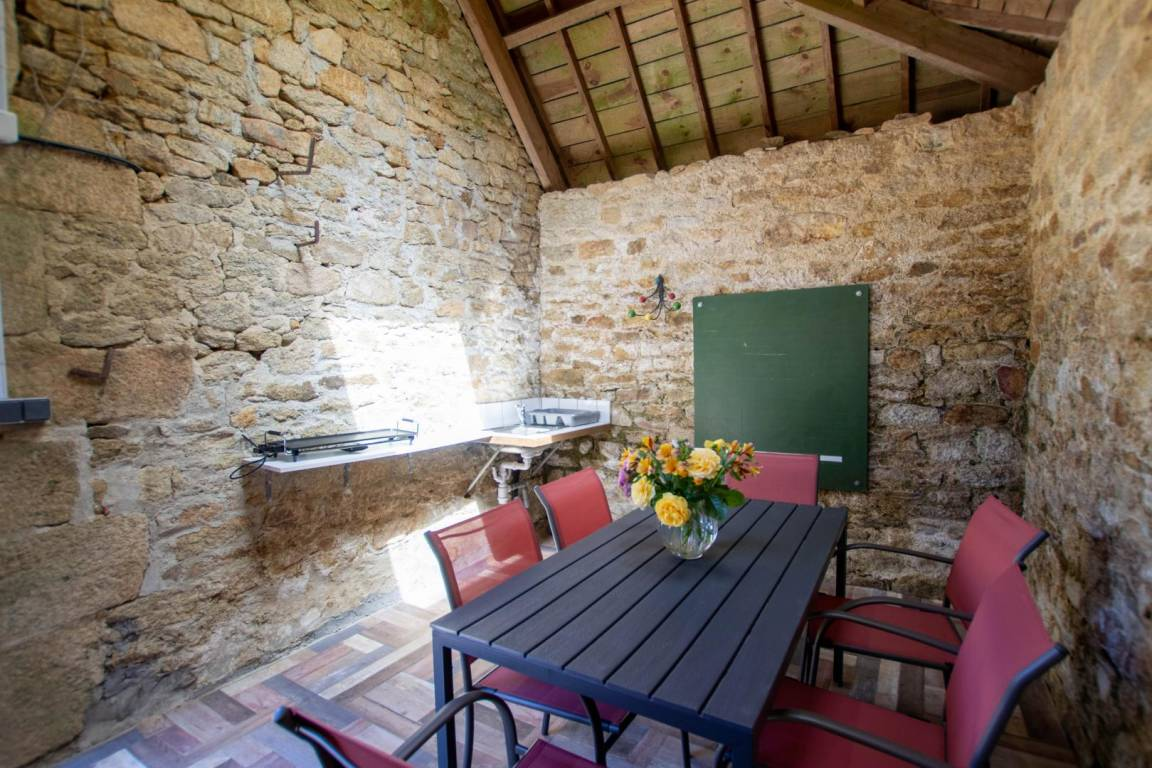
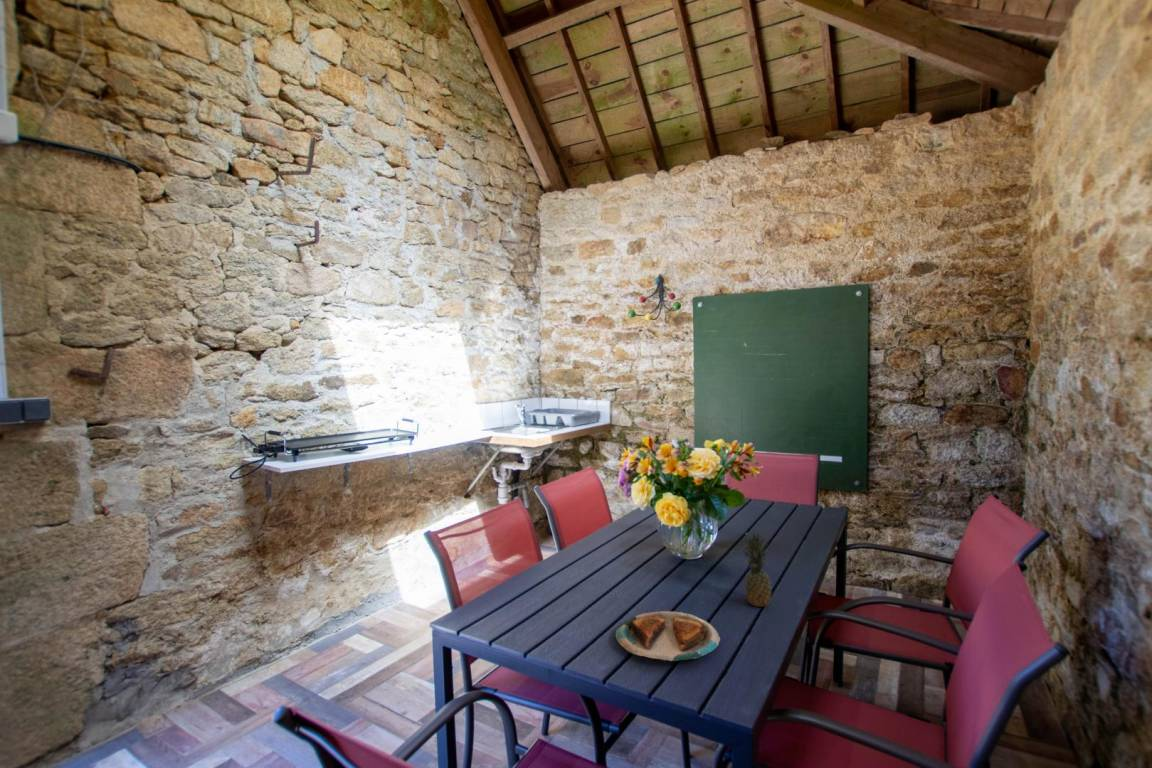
+ plate [612,610,721,662]
+ fruit [740,530,772,608]
